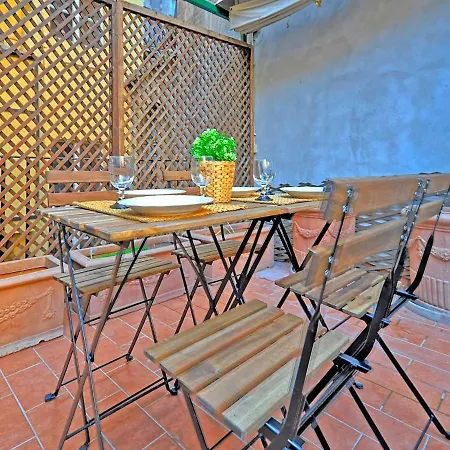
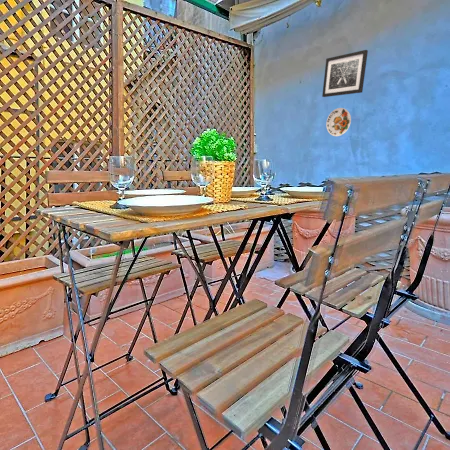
+ decorative plate [325,107,352,137]
+ wall art [321,49,369,98]
